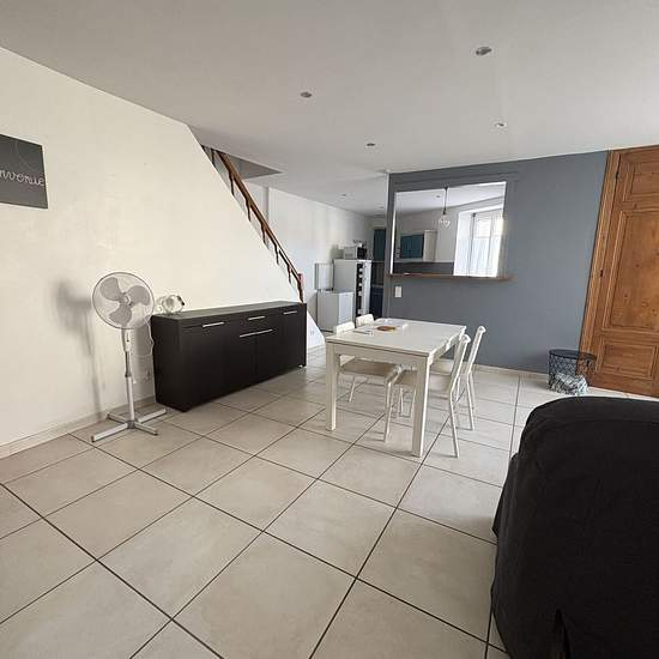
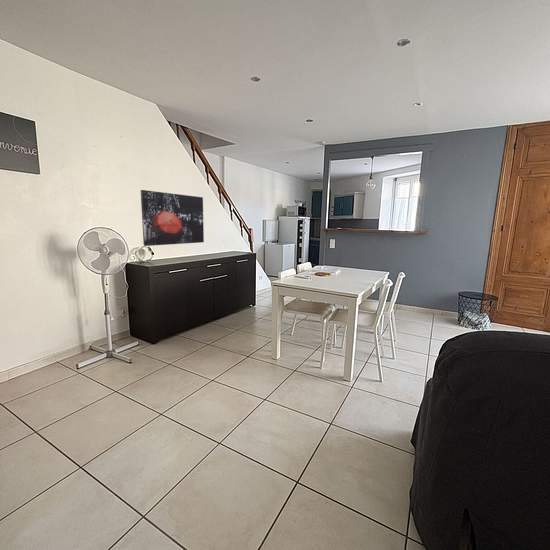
+ wall art [140,189,205,247]
